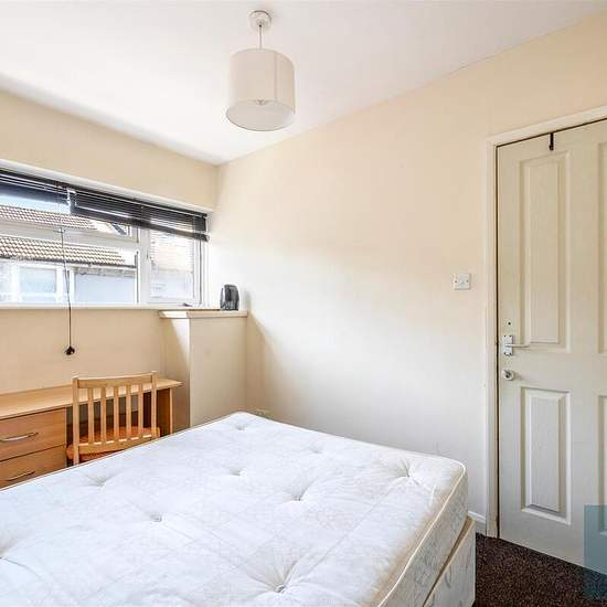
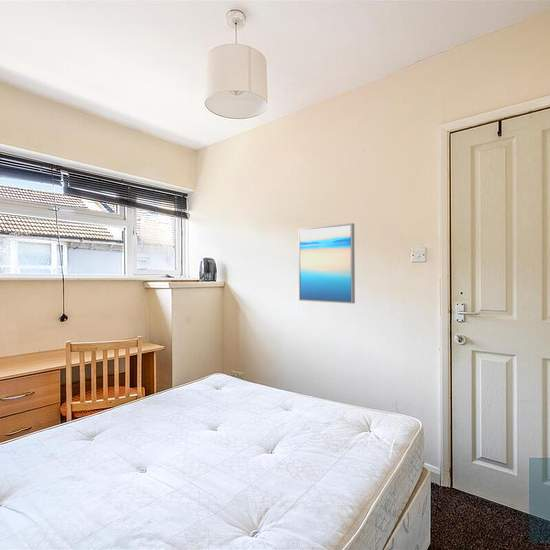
+ wall art [298,222,356,304]
